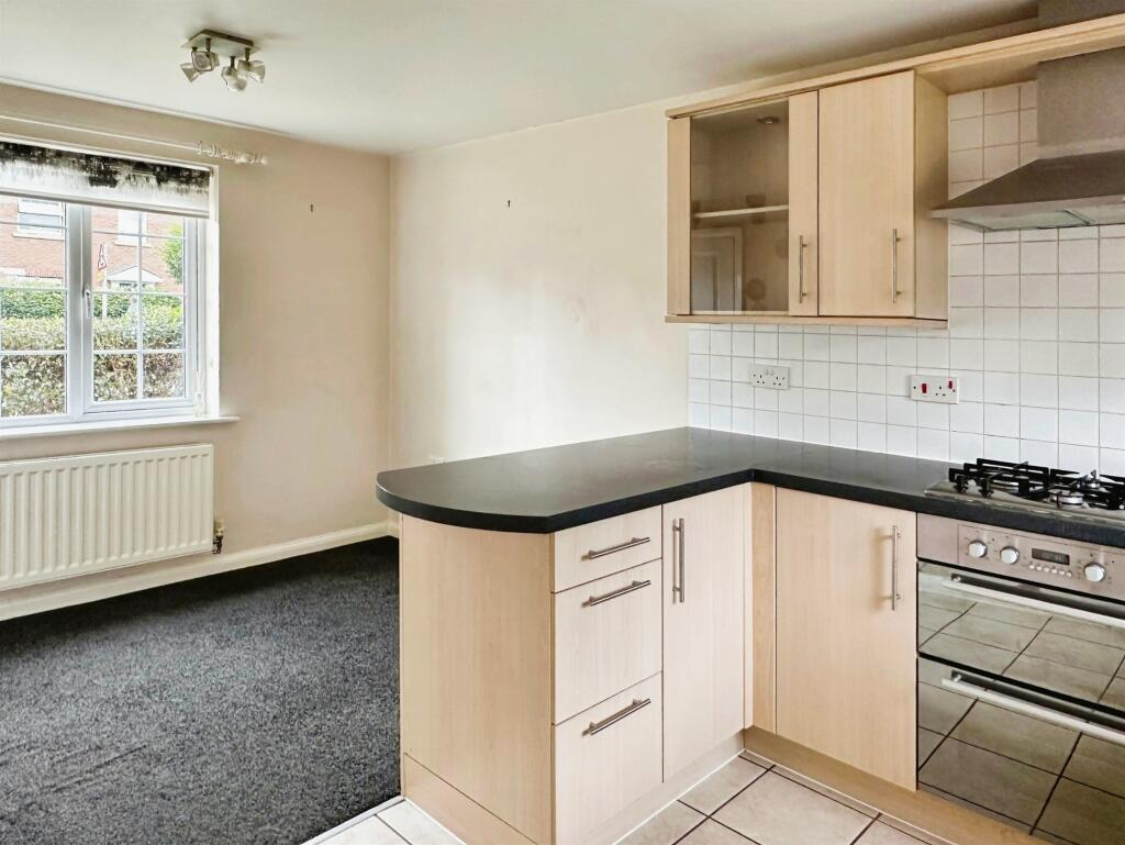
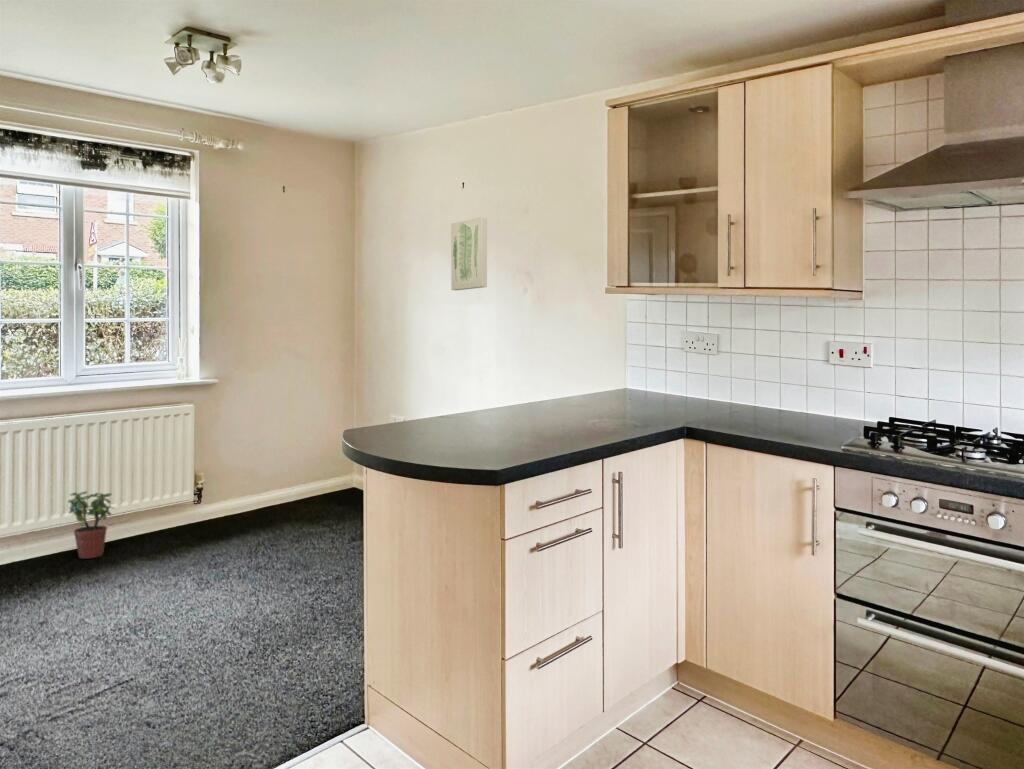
+ wall art [450,216,488,291]
+ potted plant [67,491,116,560]
